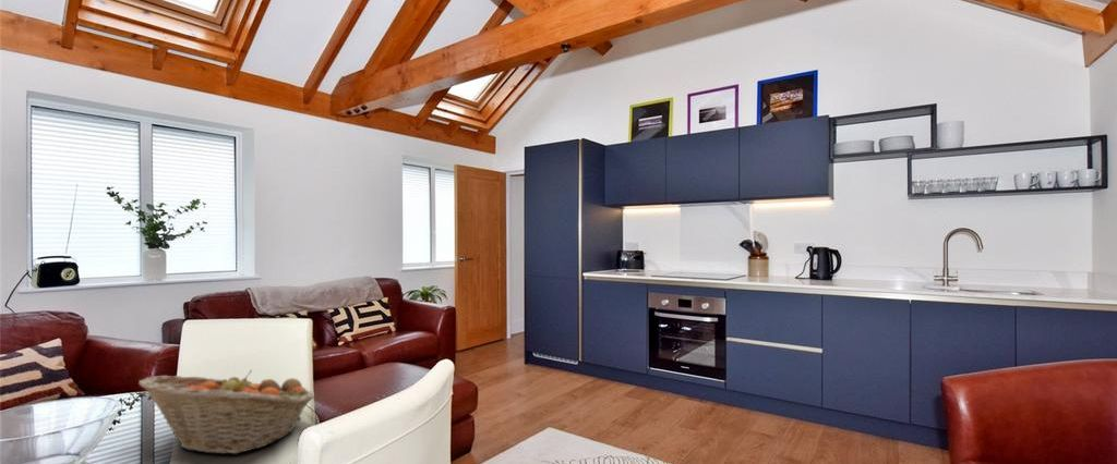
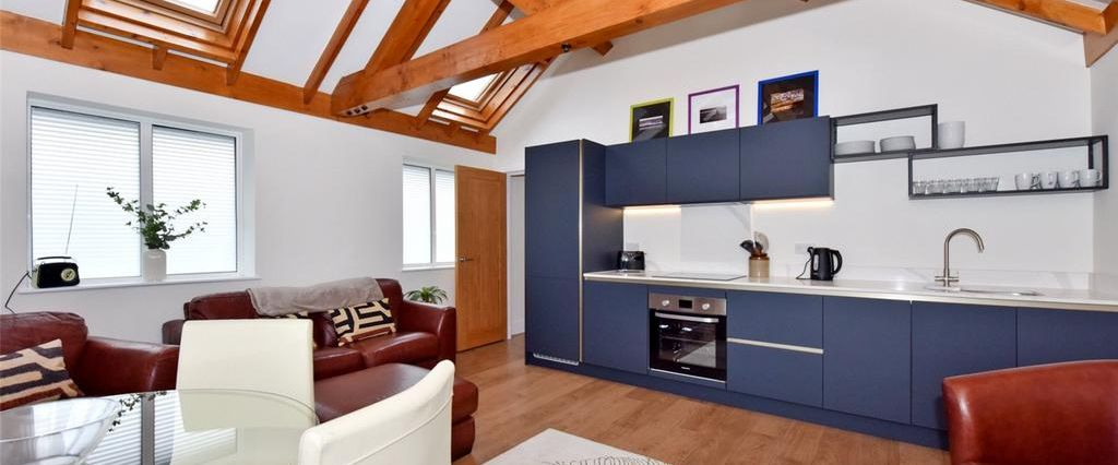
- fruit basket [137,369,316,455]
